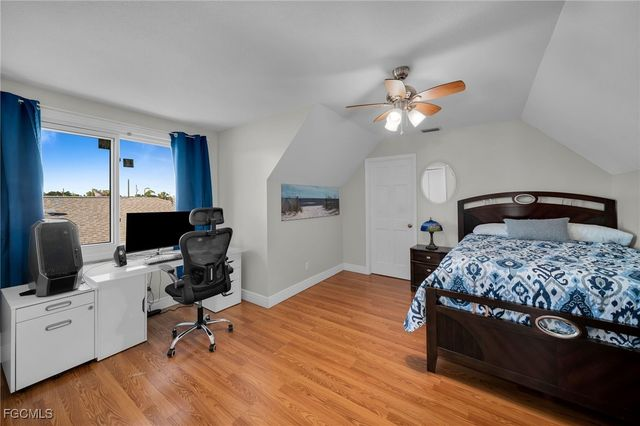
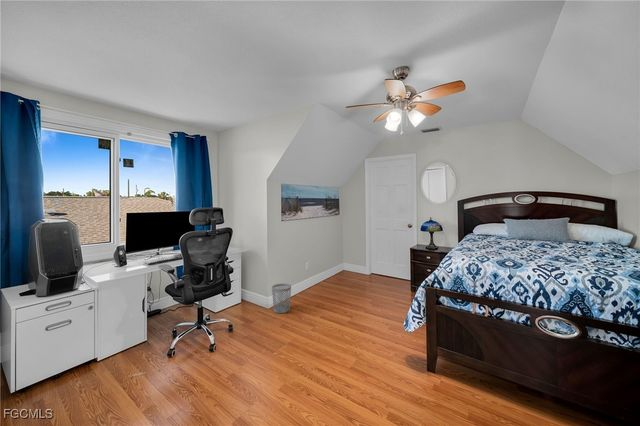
+ wastebasket [271,283,292,314]
